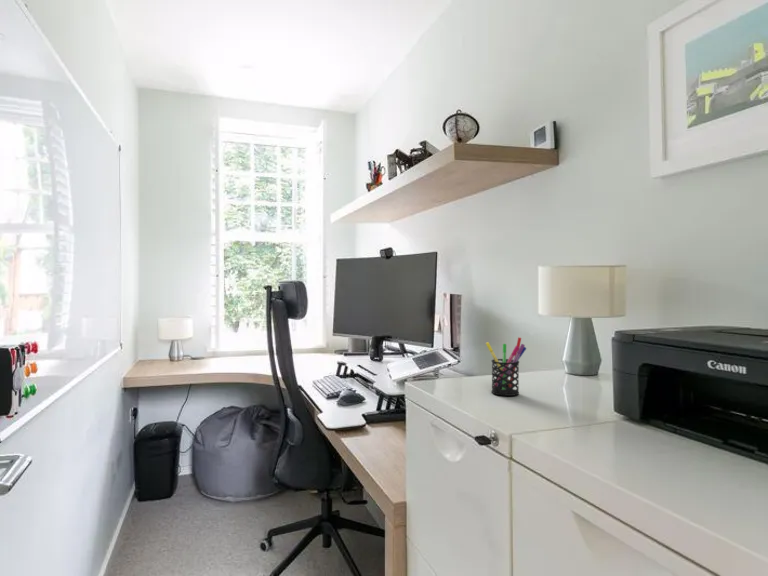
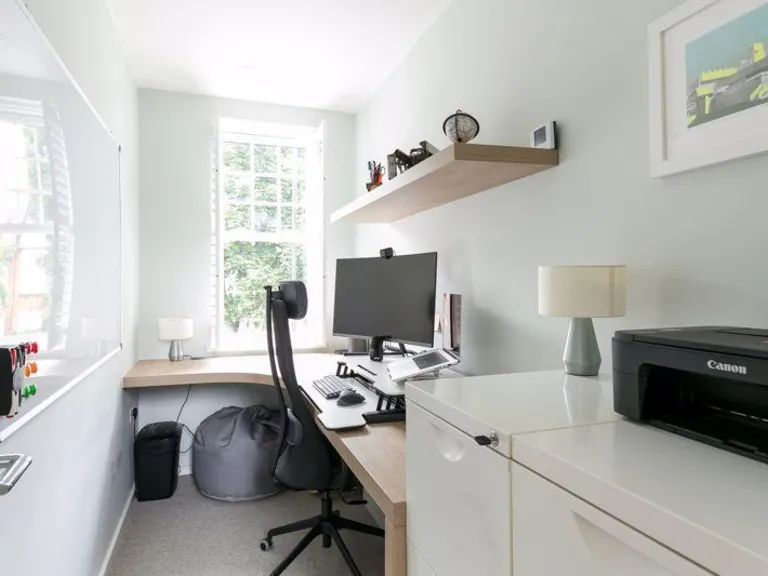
- pen holder [485,336,527,397]
